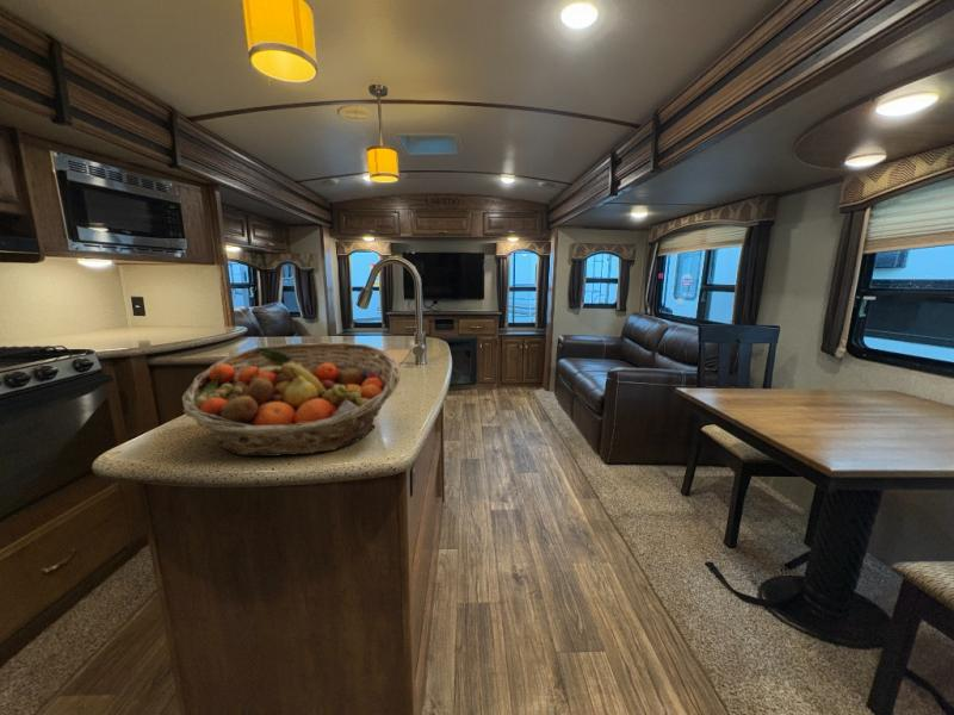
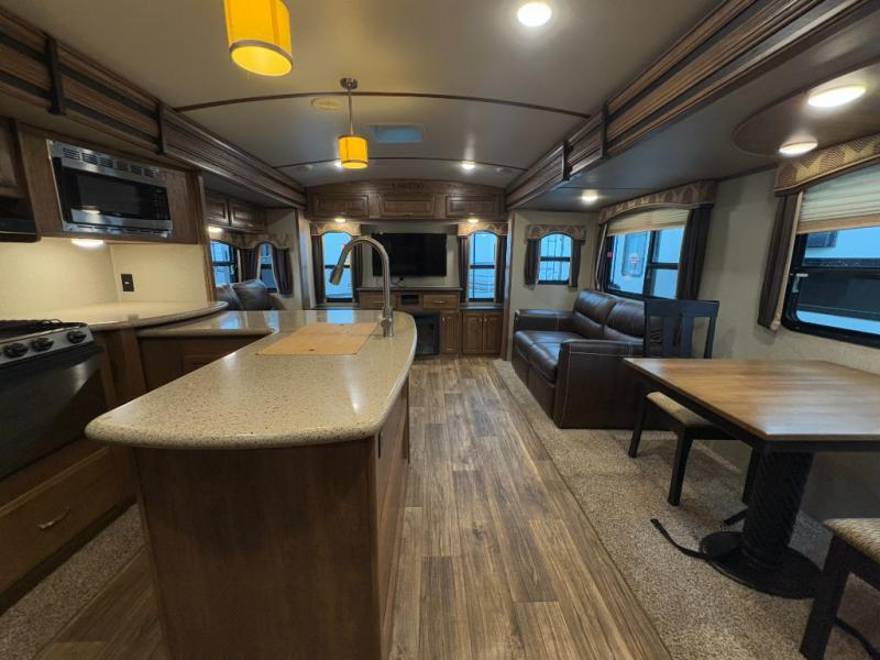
- fruit basket [181,342,402,458]
